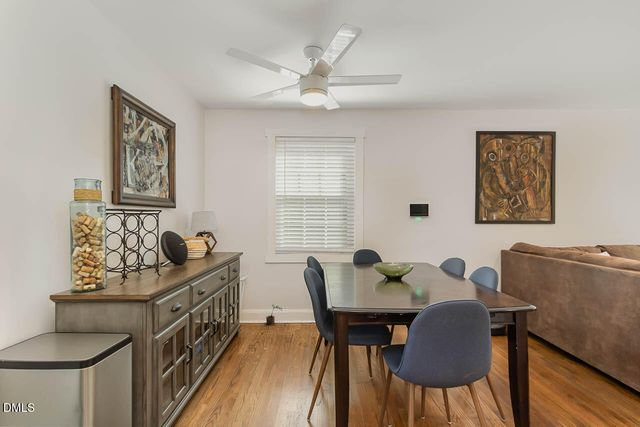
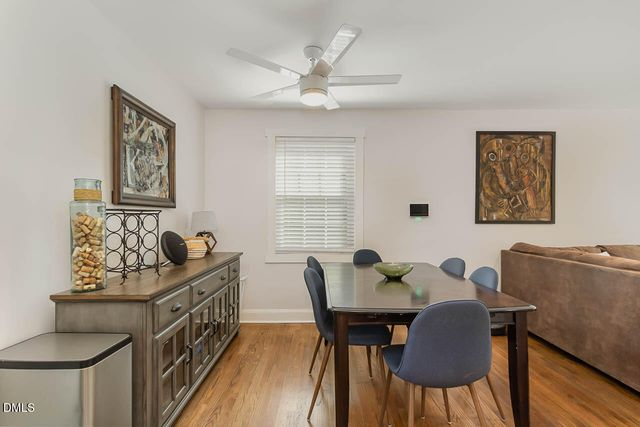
- potted plant [264,304,283,327]
